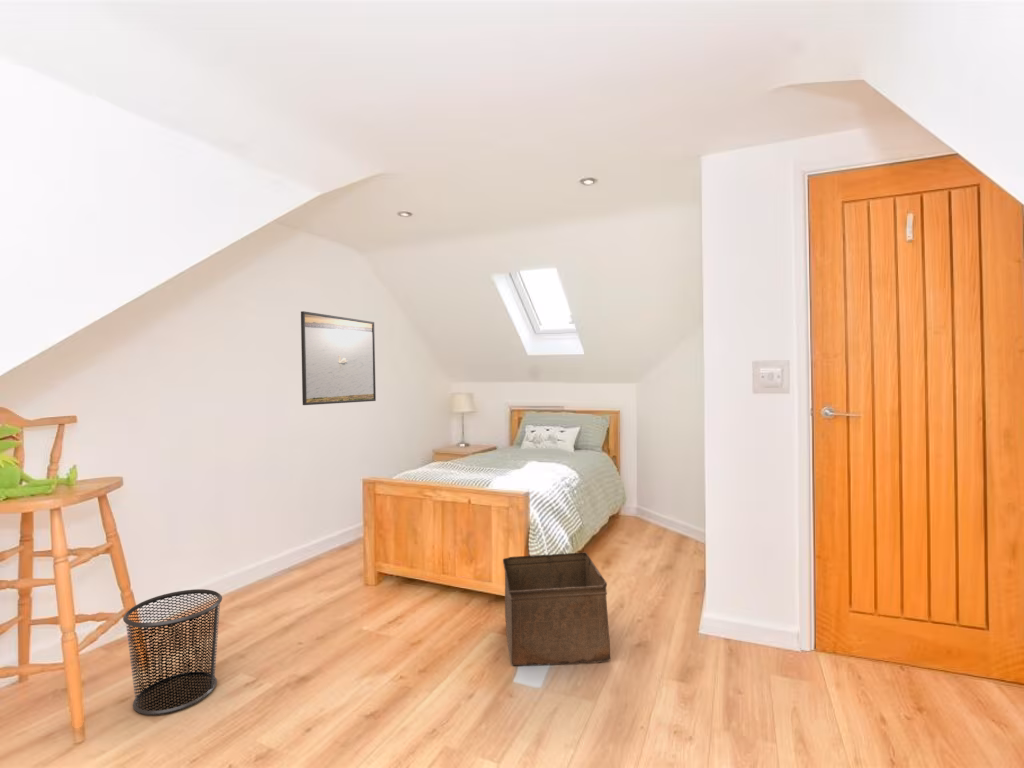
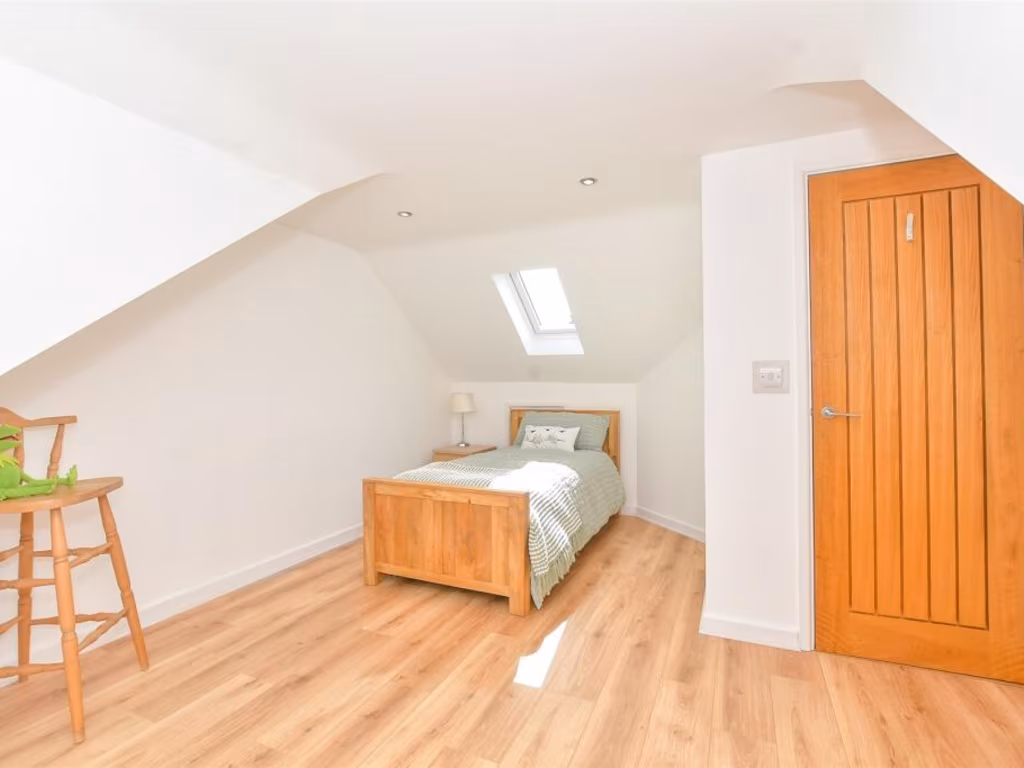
- waste bin [122,588,223,716]
- storage bin [502,551,612,667]
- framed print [300,310,377,406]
